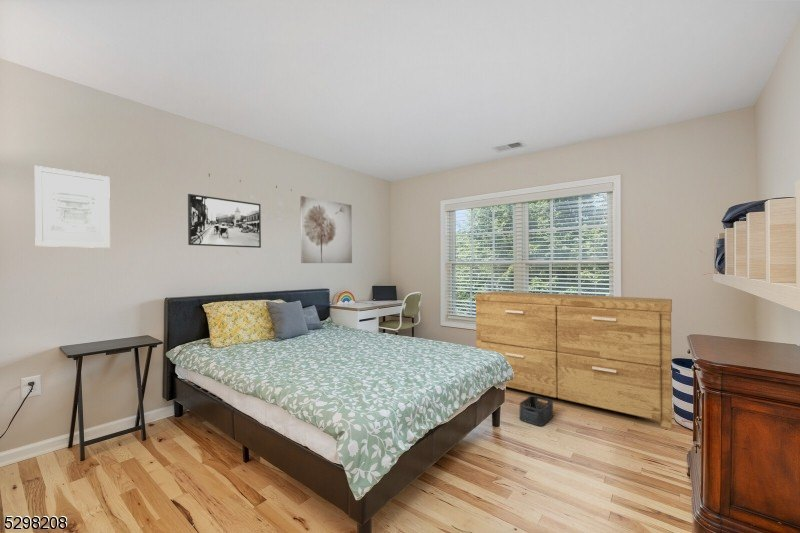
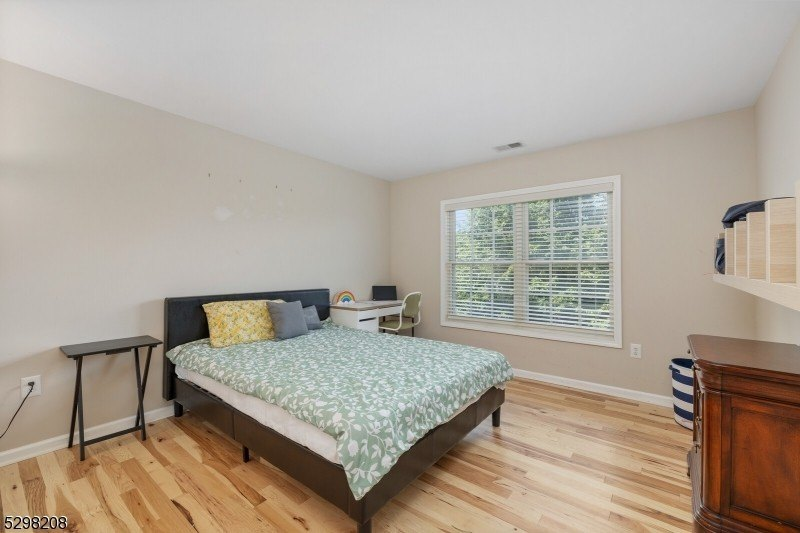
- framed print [187,193,262,249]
- wall art [299,195,353,264]
- dresser [474,290,673,429]
- wall art [34,165,111,249]
- storage bin [519,394,554,427]
